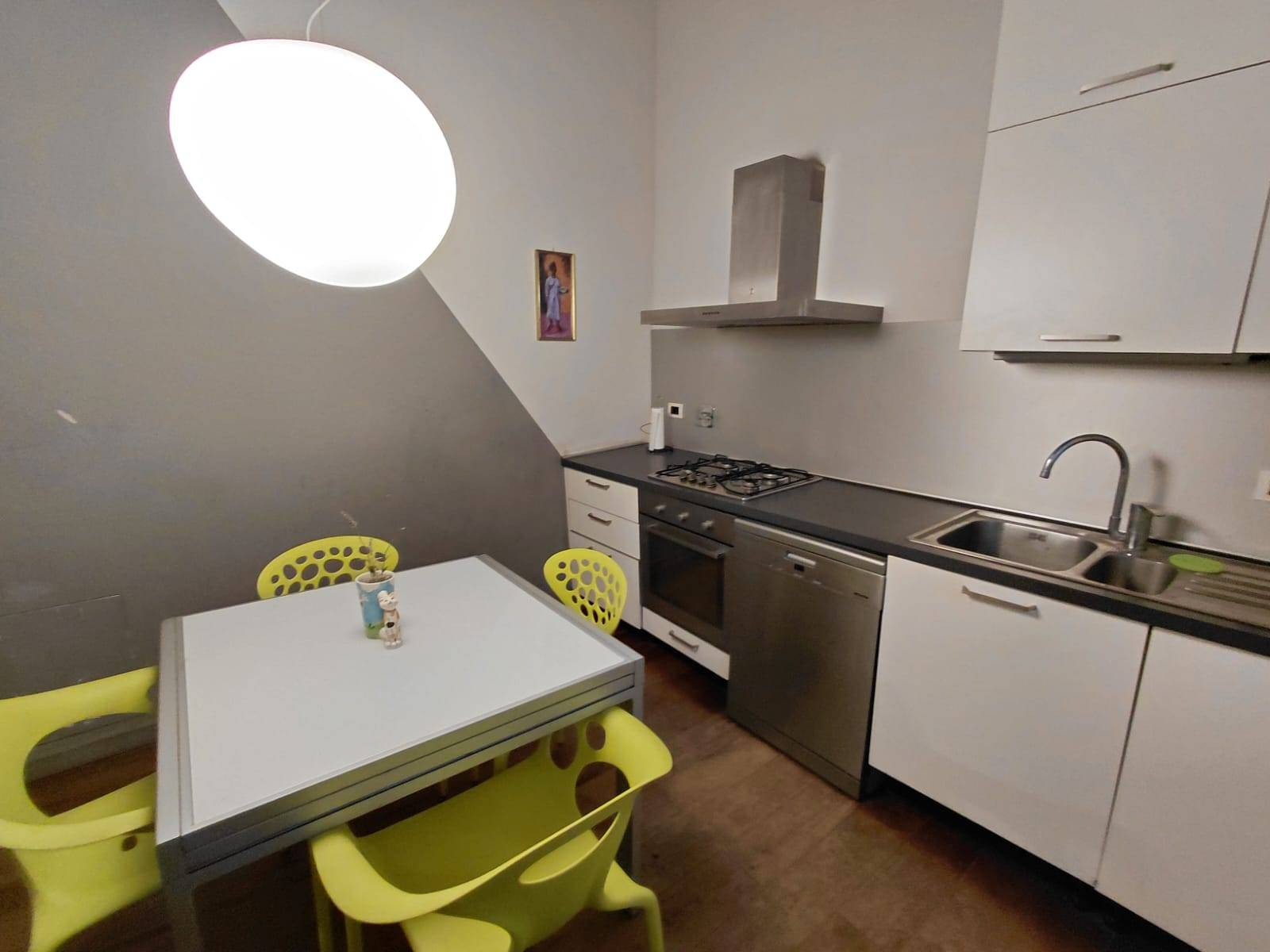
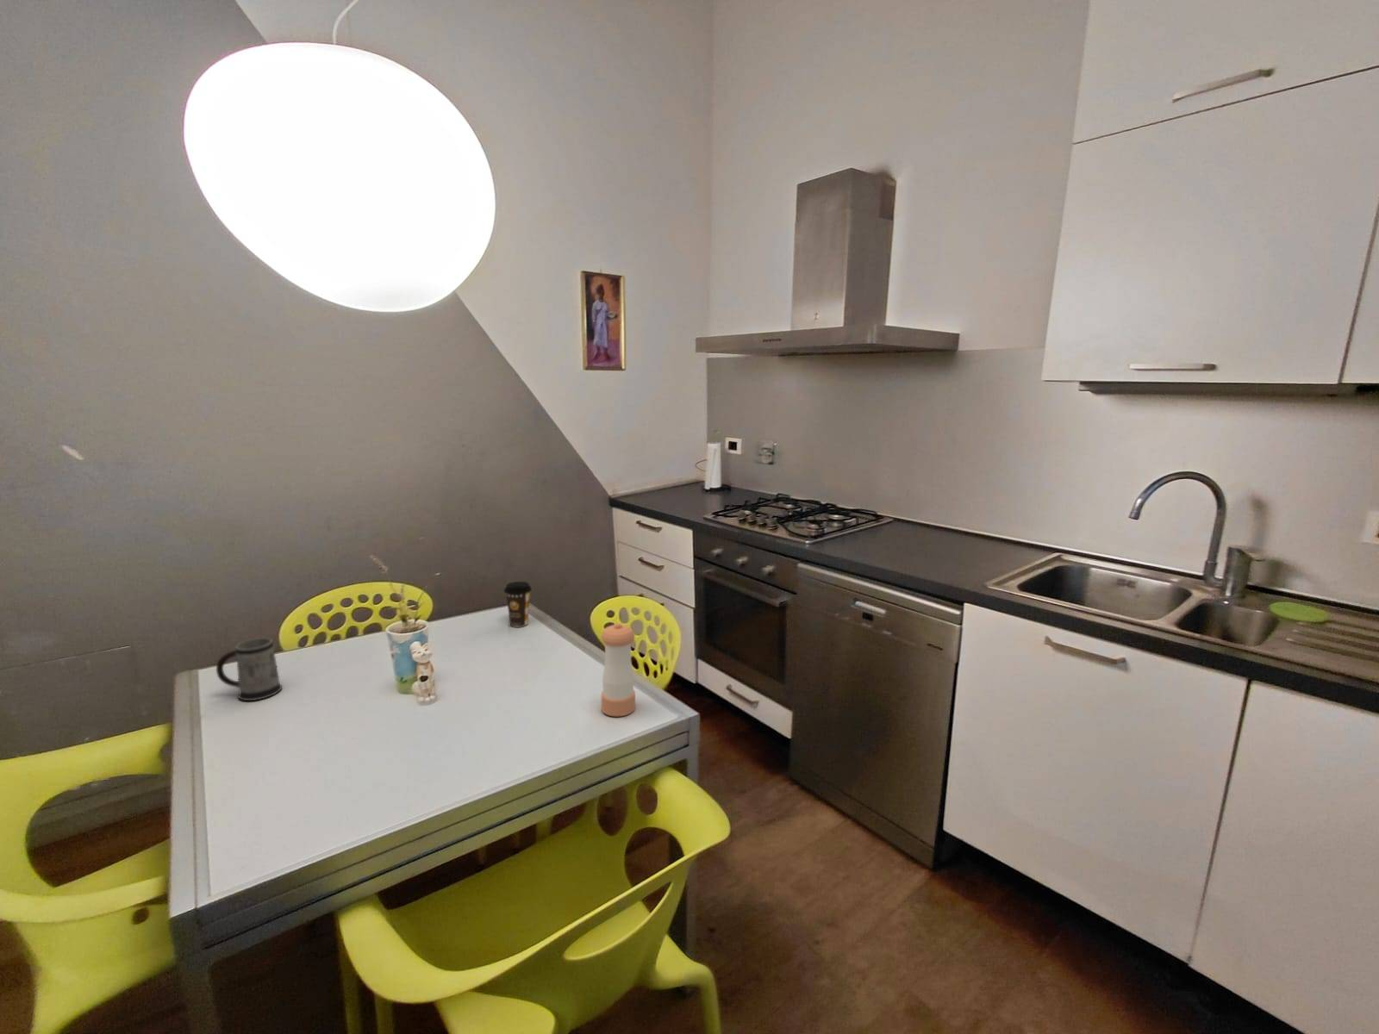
+ pepper shaker [599,622,636,718]
+ mug [215,636,283,702]
+ coffee cup [504,581,533,628]
